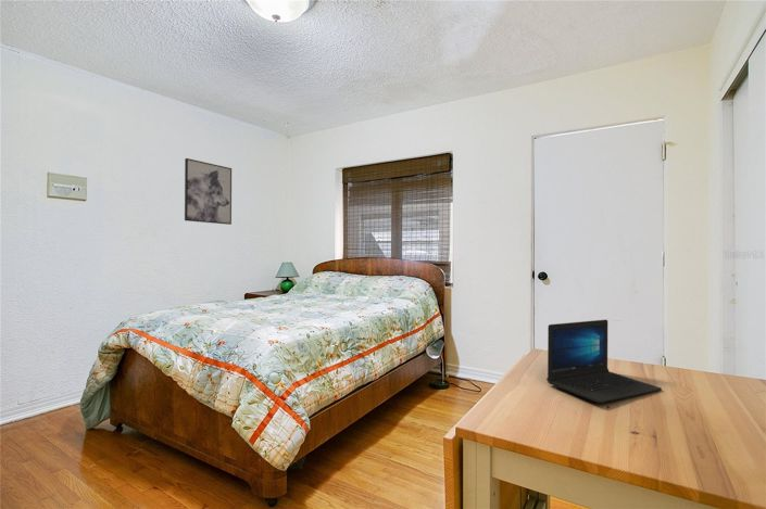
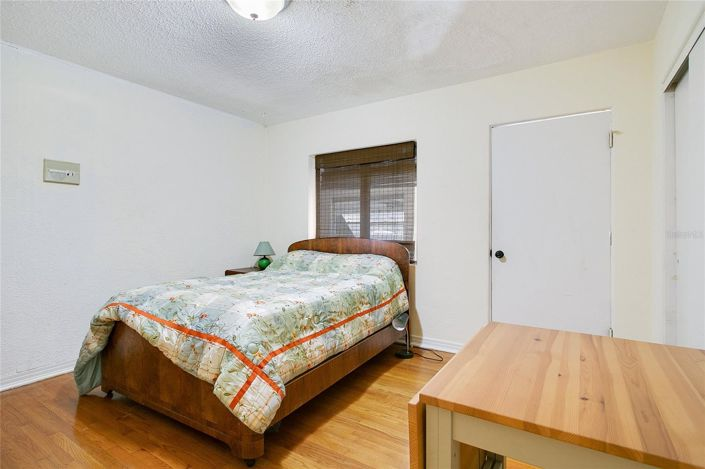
- wall art [184,157,233,226]
- laptop [545,319,663,404]
